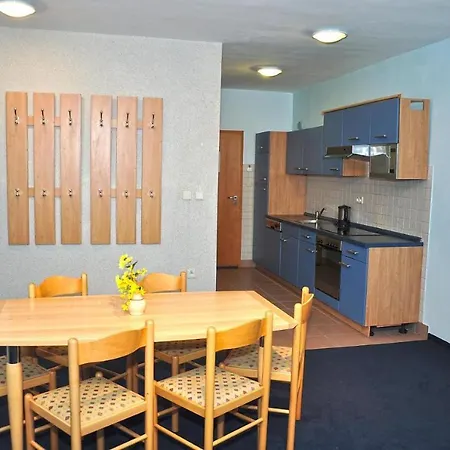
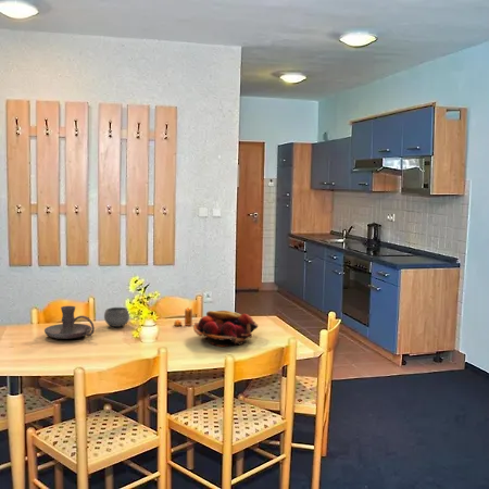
+ bowl [103,306,130,328]
+ fruit basket [192,310,259,348]
+ pepper shaker [173,306,193,327]
+ candle holder [43,305,96,340]
